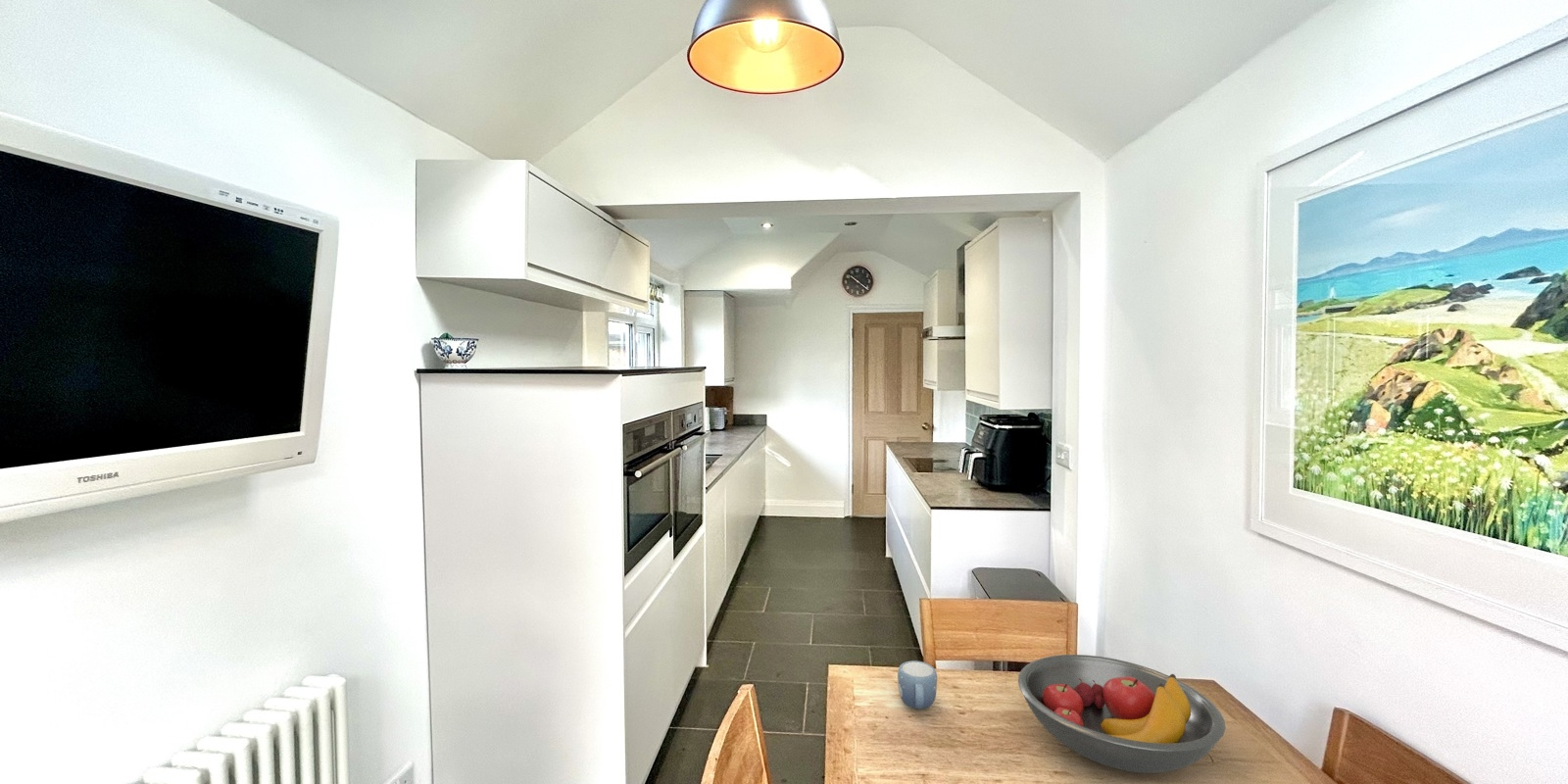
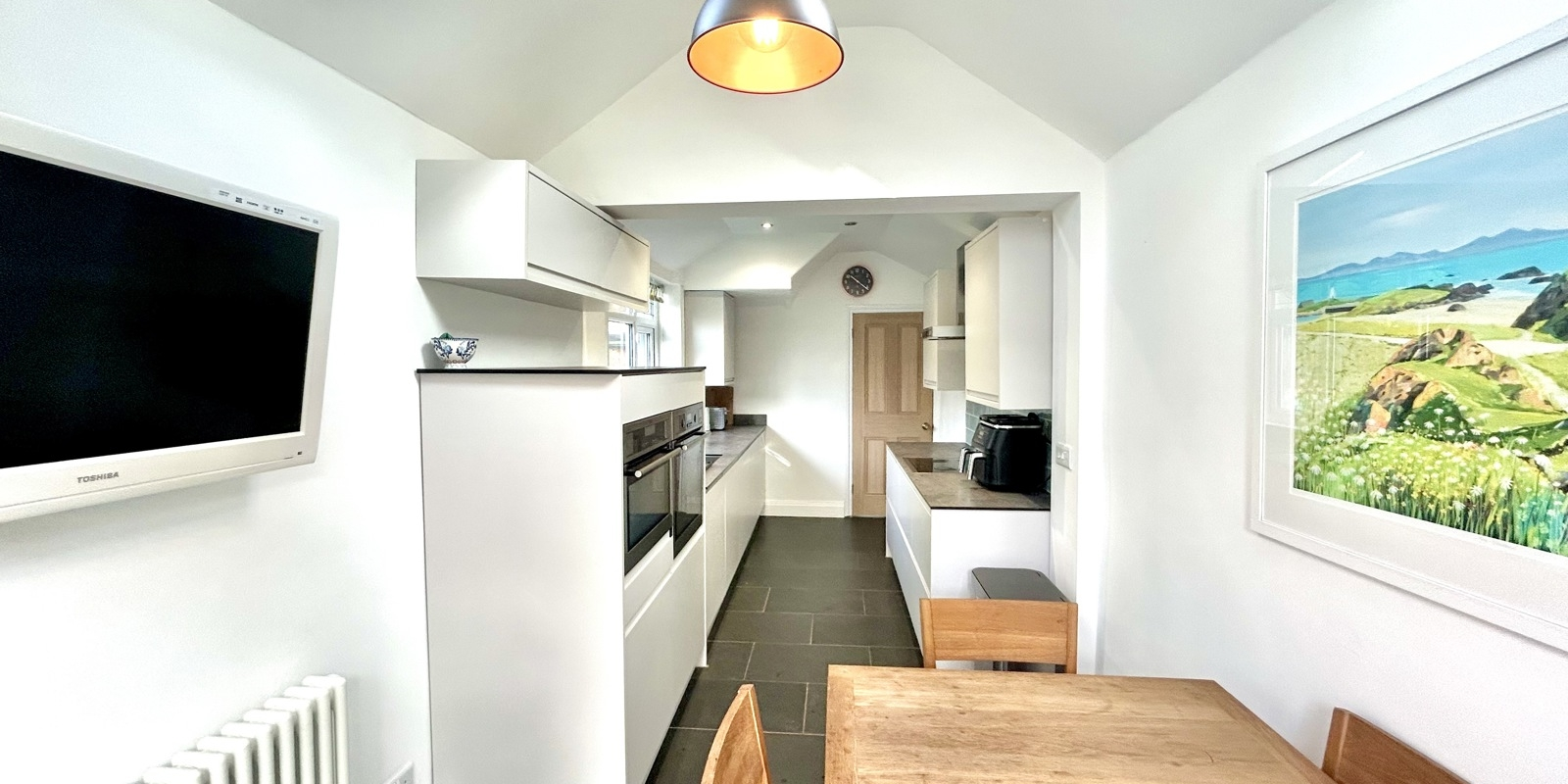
- mug [897,660,938,711]
- fruit bowl [1017,654,1227,774]
